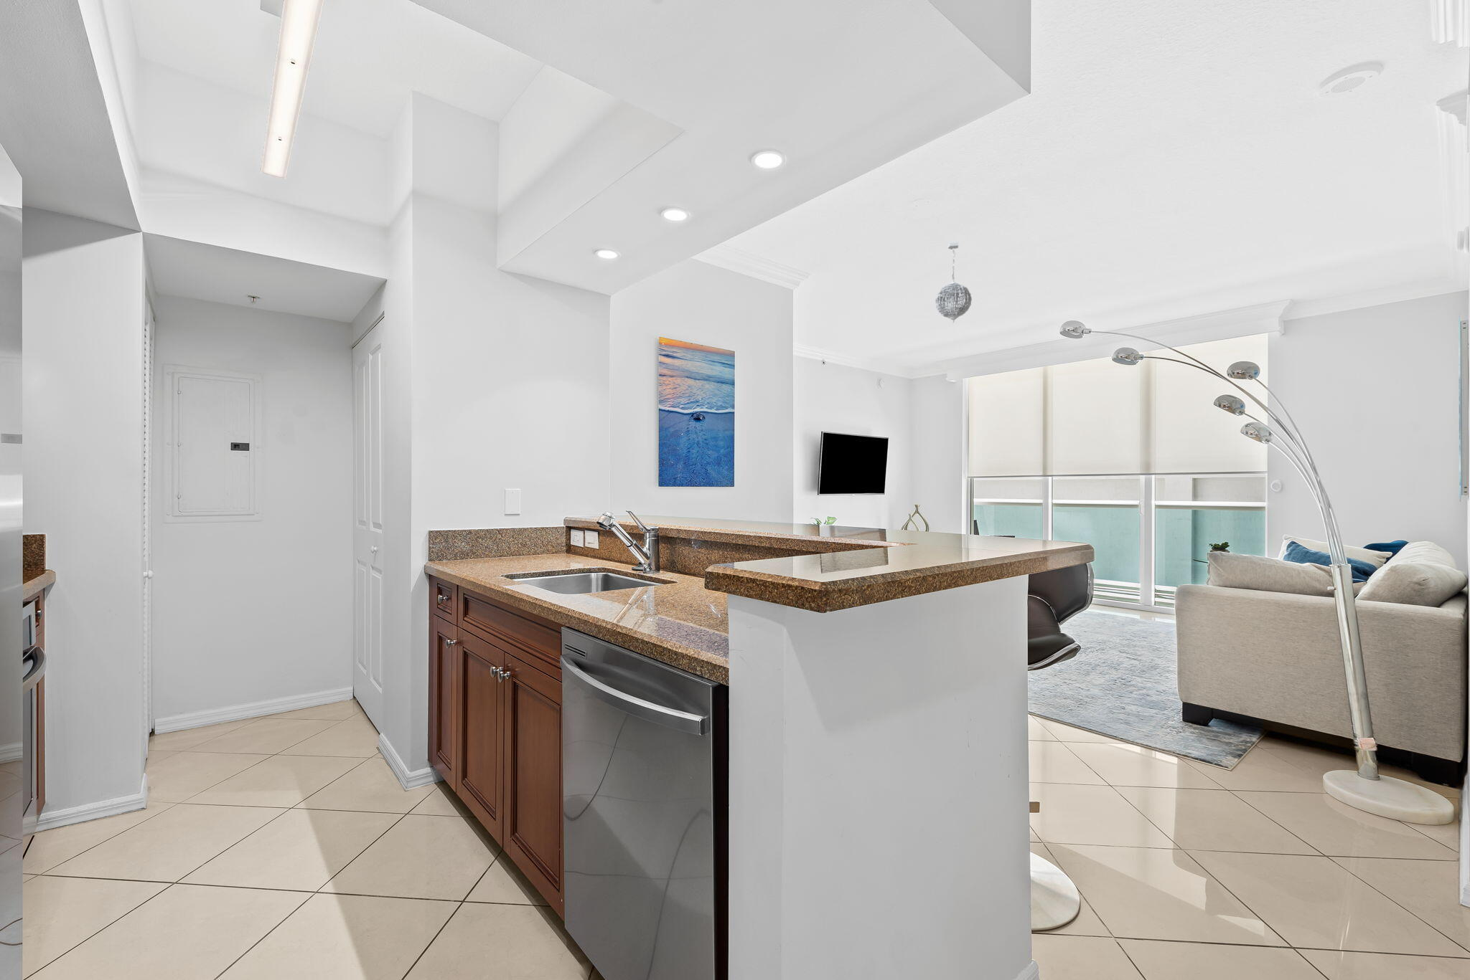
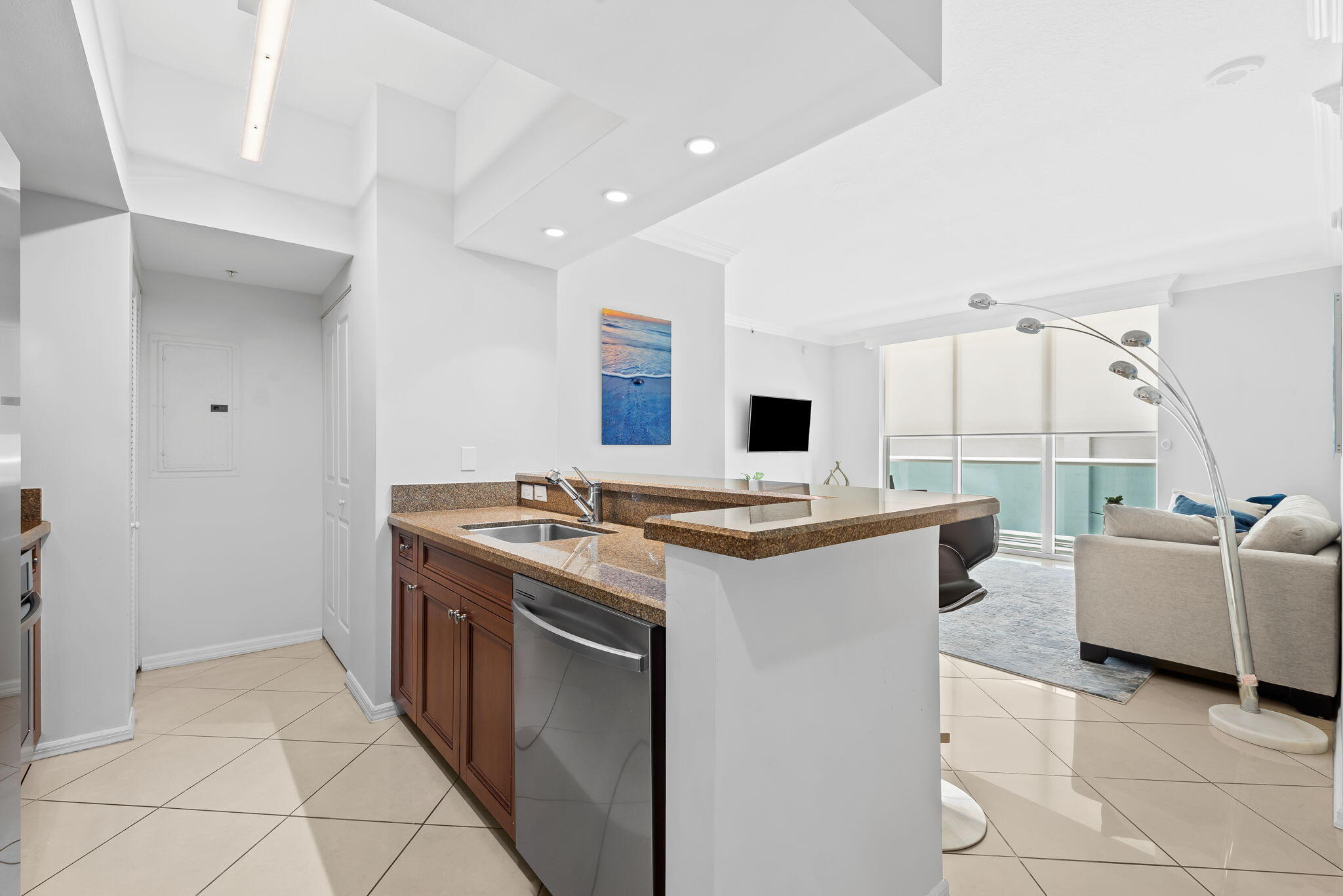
- pendant light [935,242,973,324]
